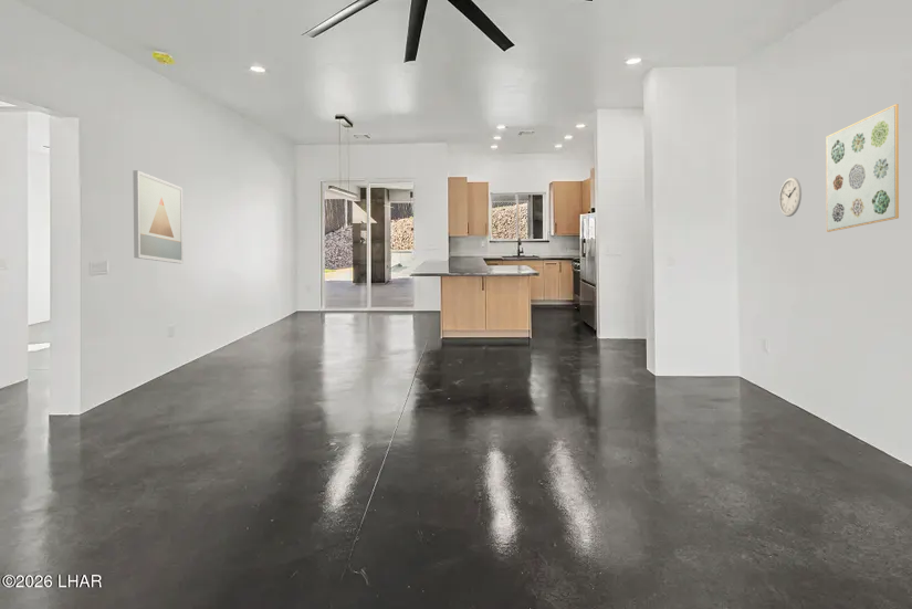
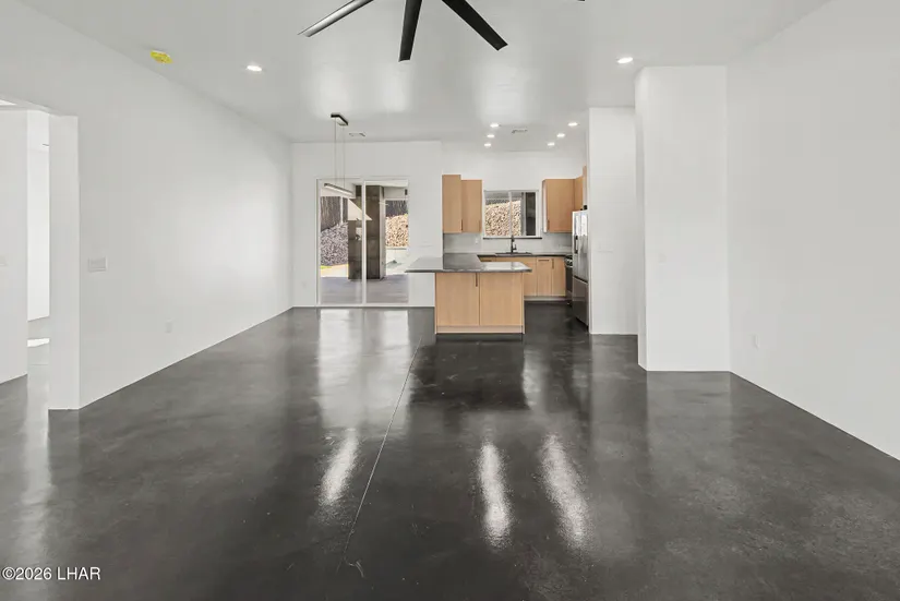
- wall art [132,169,185,264]
- wall clock [778,176,803,218]
- wall art [825,103,900,233]
